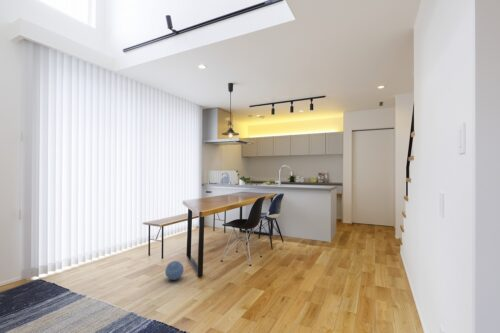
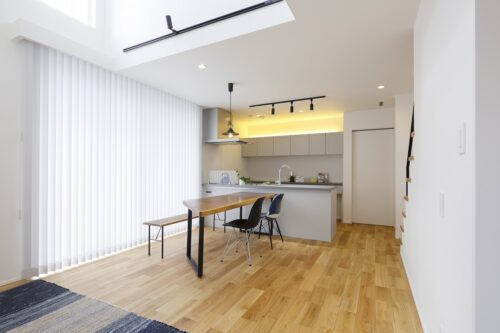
- ball [164,260,185,281]
